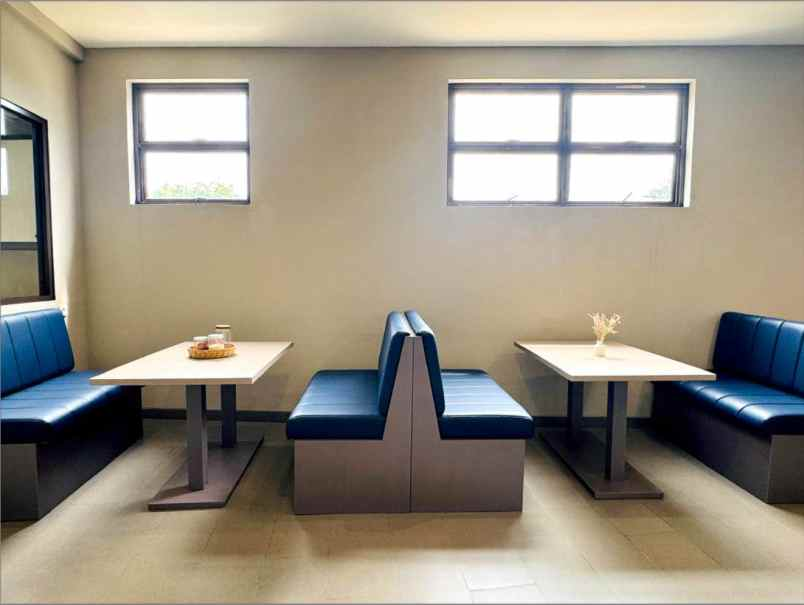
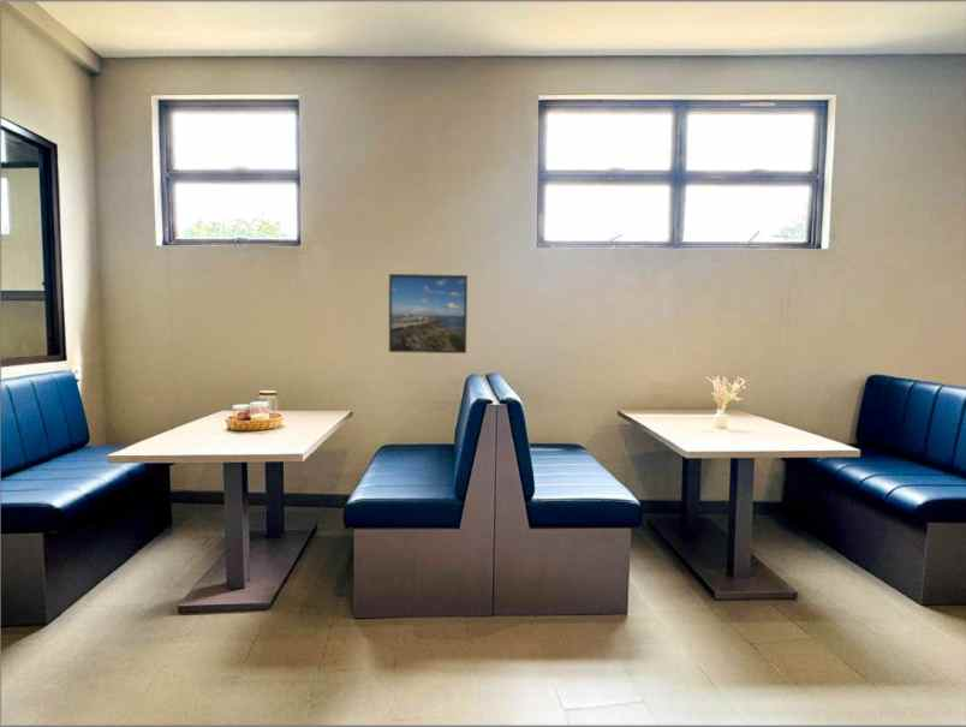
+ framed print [388,273,469,354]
